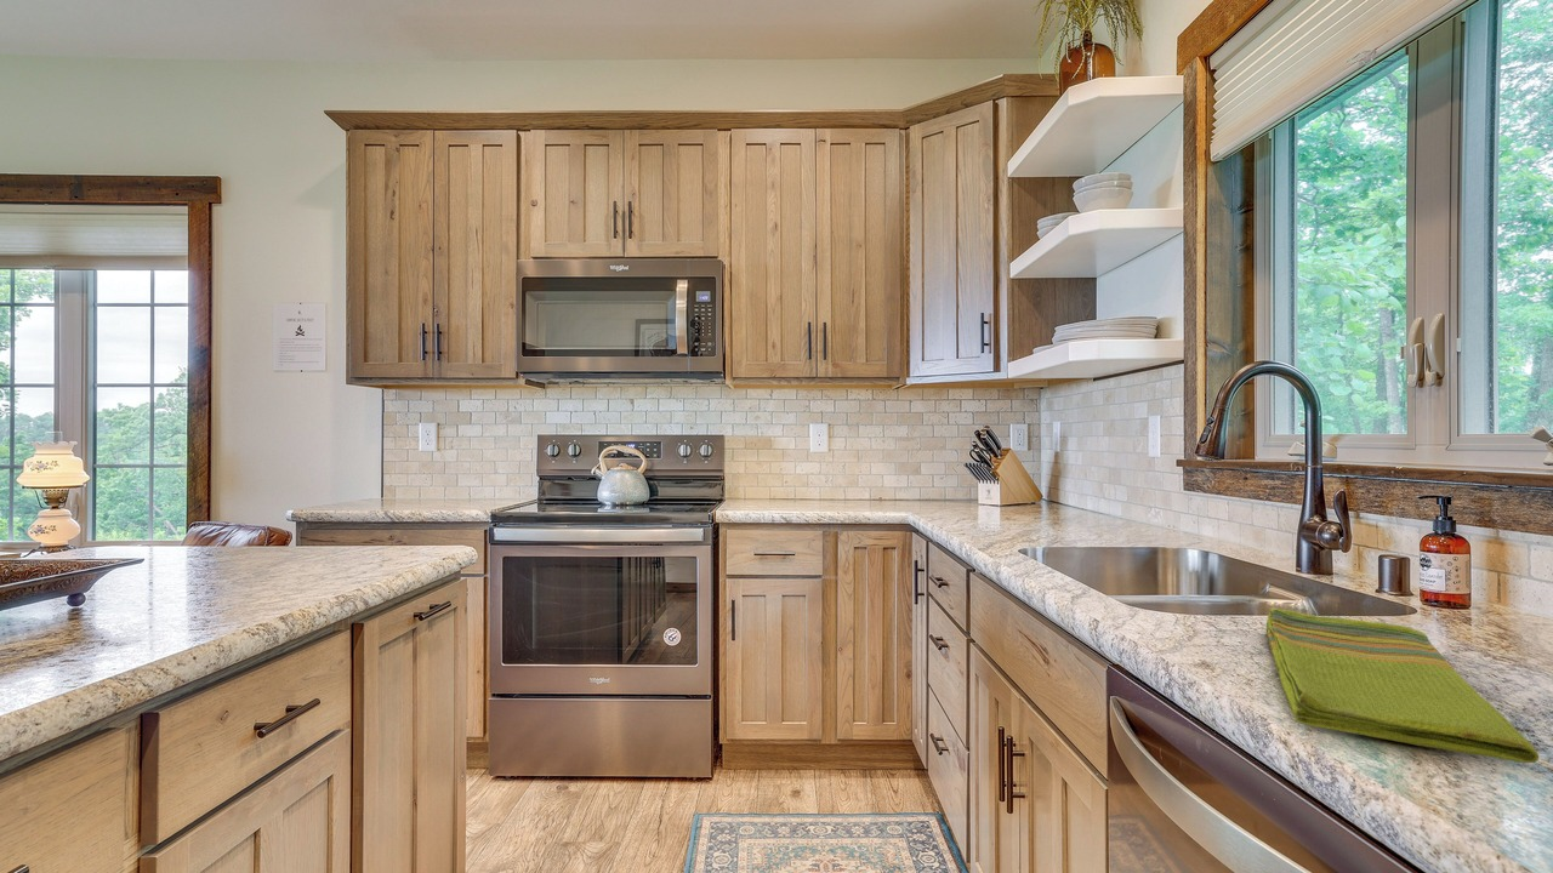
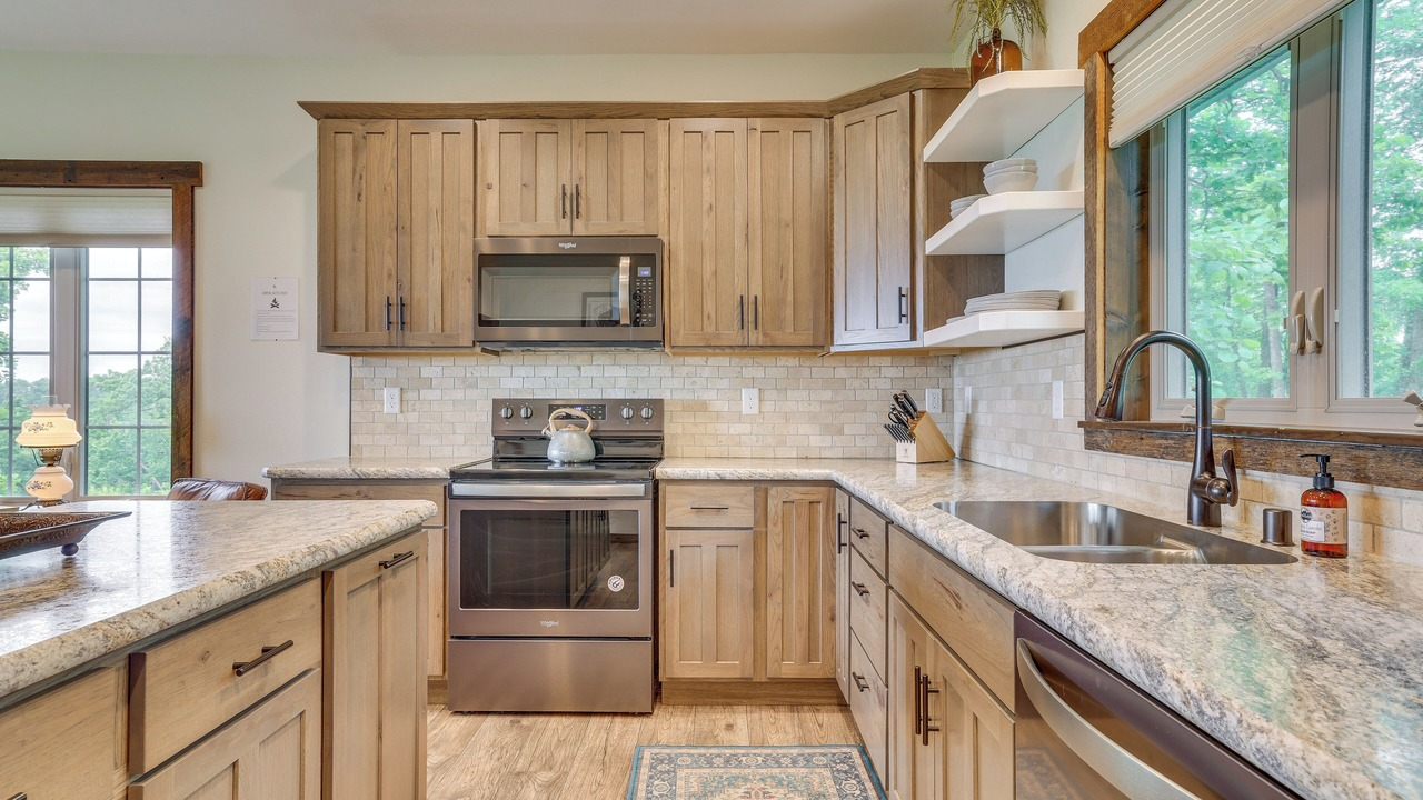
- dish towel [1265,606,1540,764]
